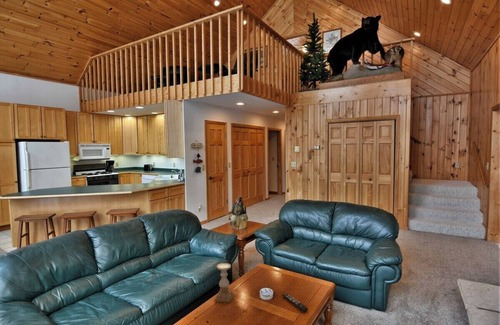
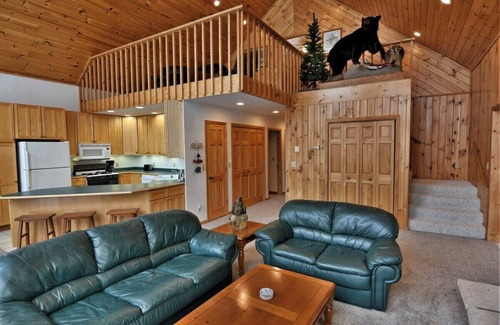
- remote control [281,292,309,313]
- candle holder [214,262,234,304]
